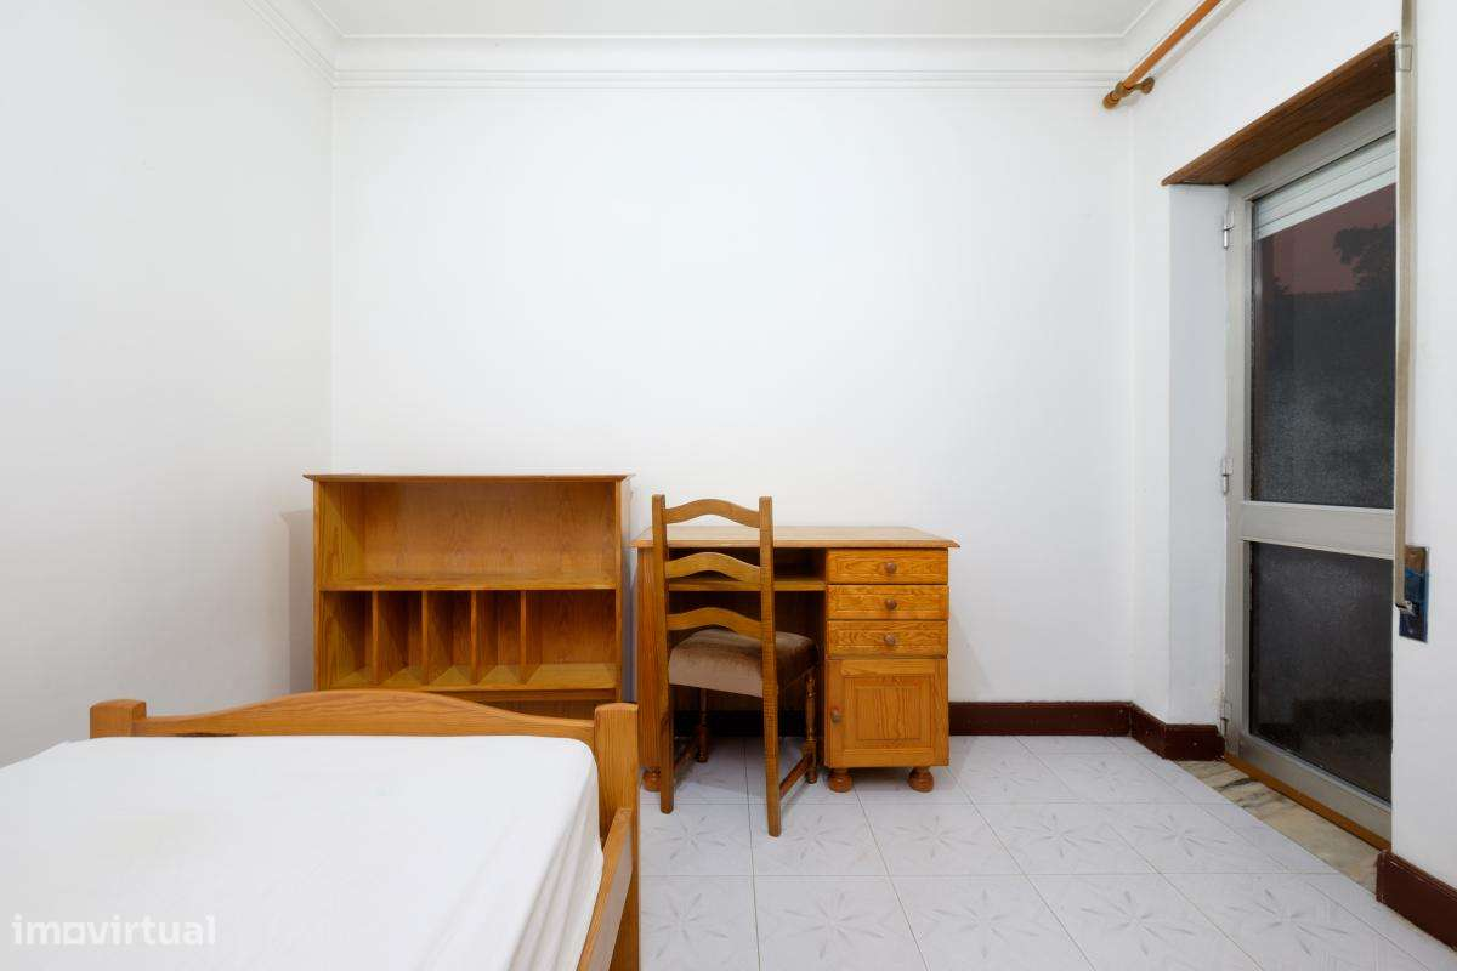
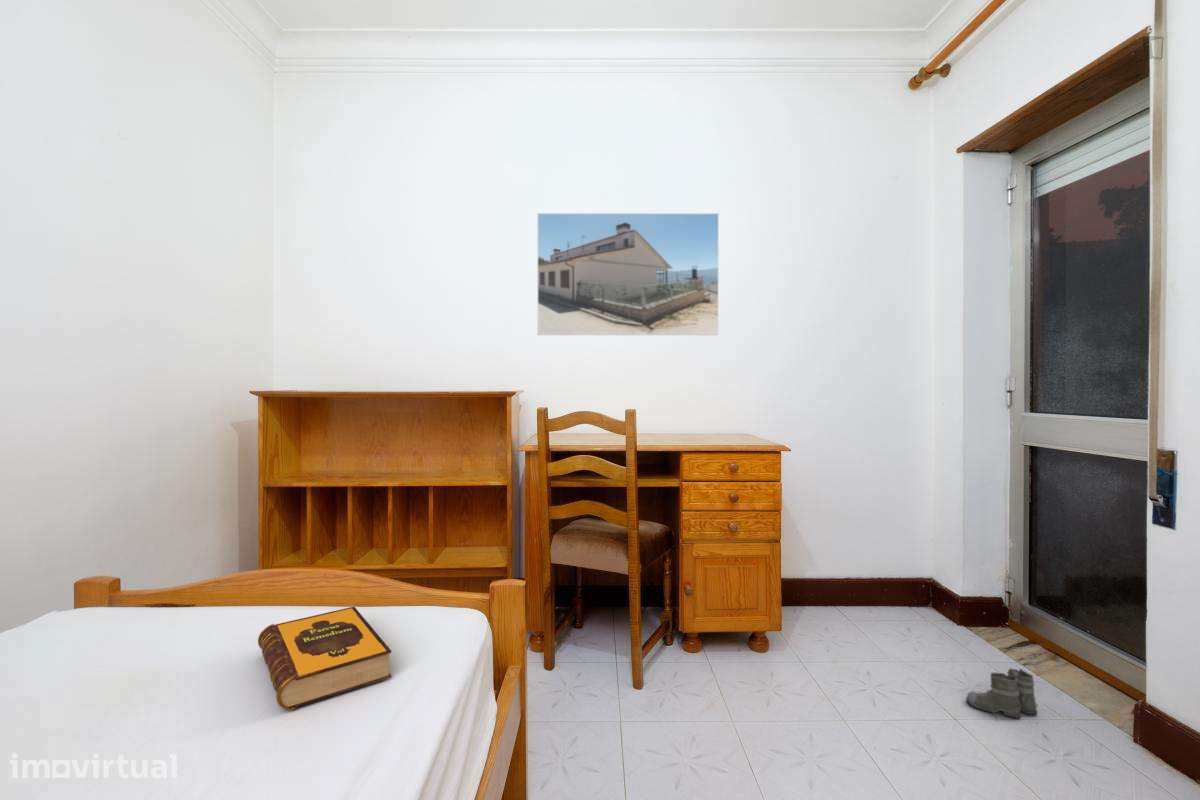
+ boots [965,667,1039,721]
+ hardback book [257,606,392,711]
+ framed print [536,212,720,336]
